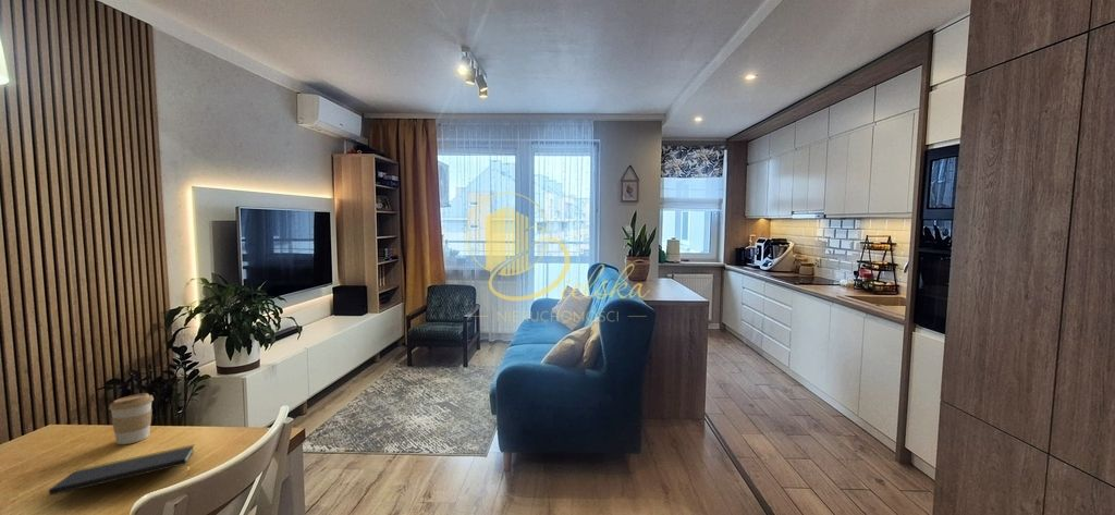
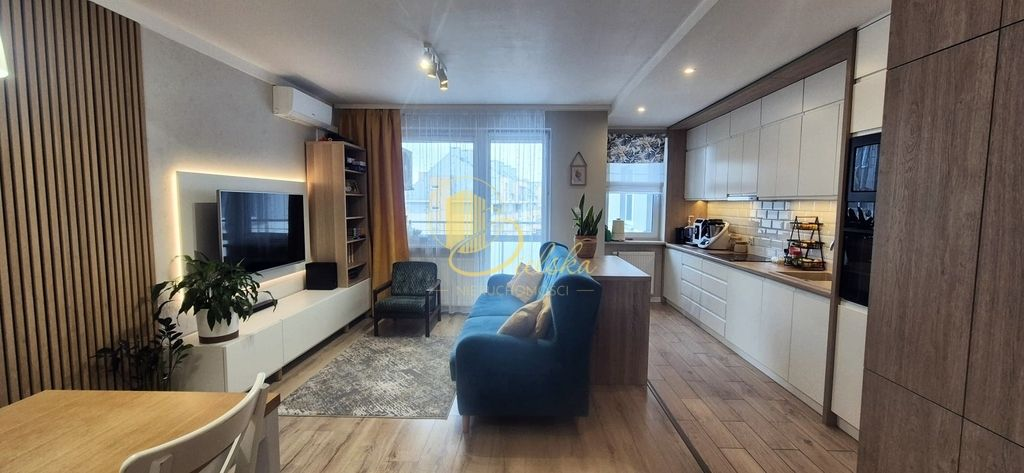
- notepad [48,443,196,496]
- coffee cup [108,392,155,445]
